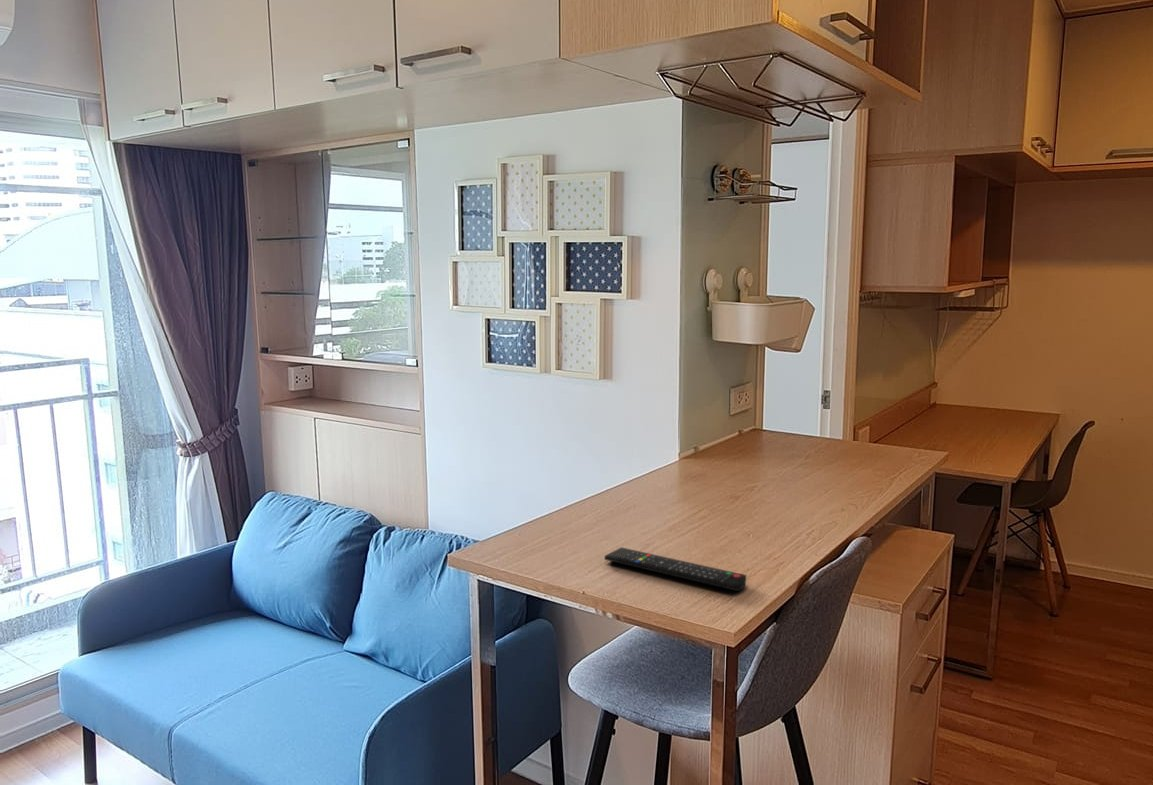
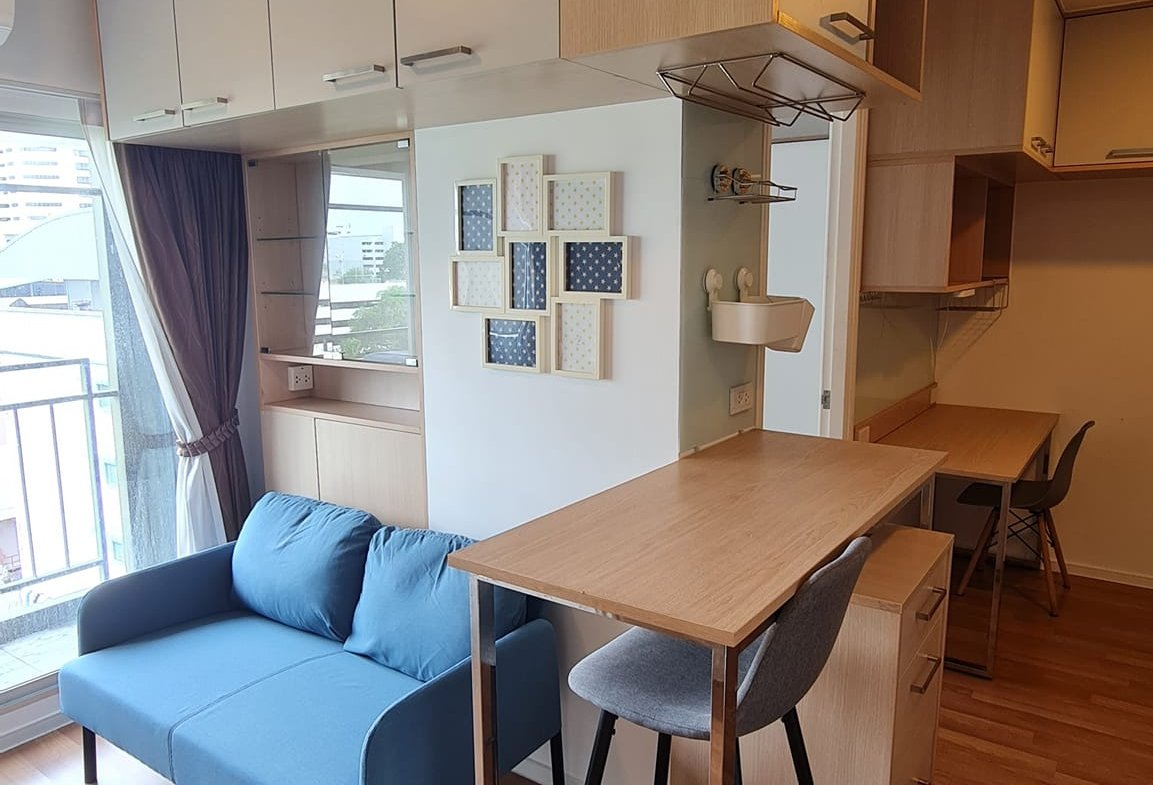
- remote control [604,546,747,592]
